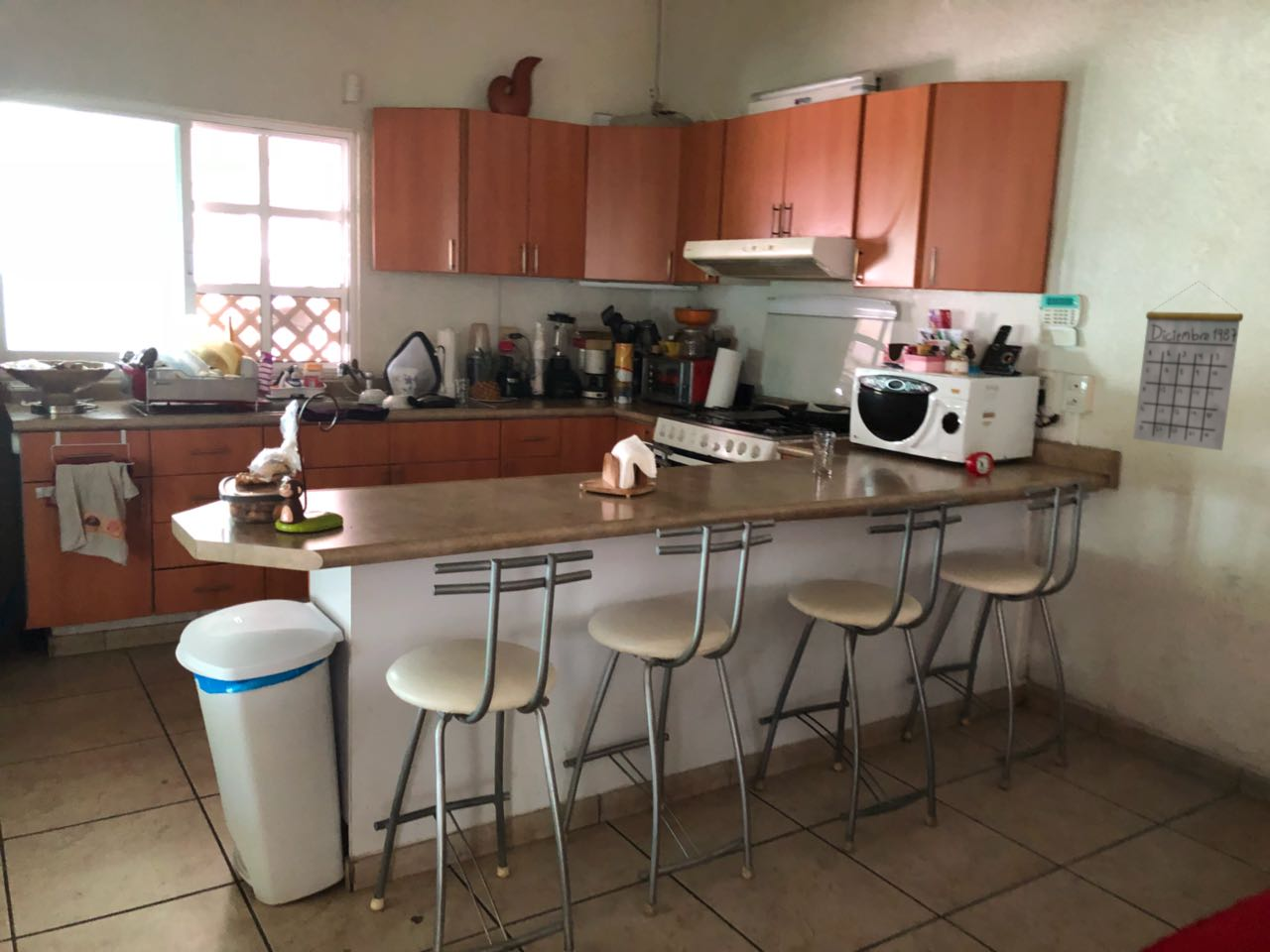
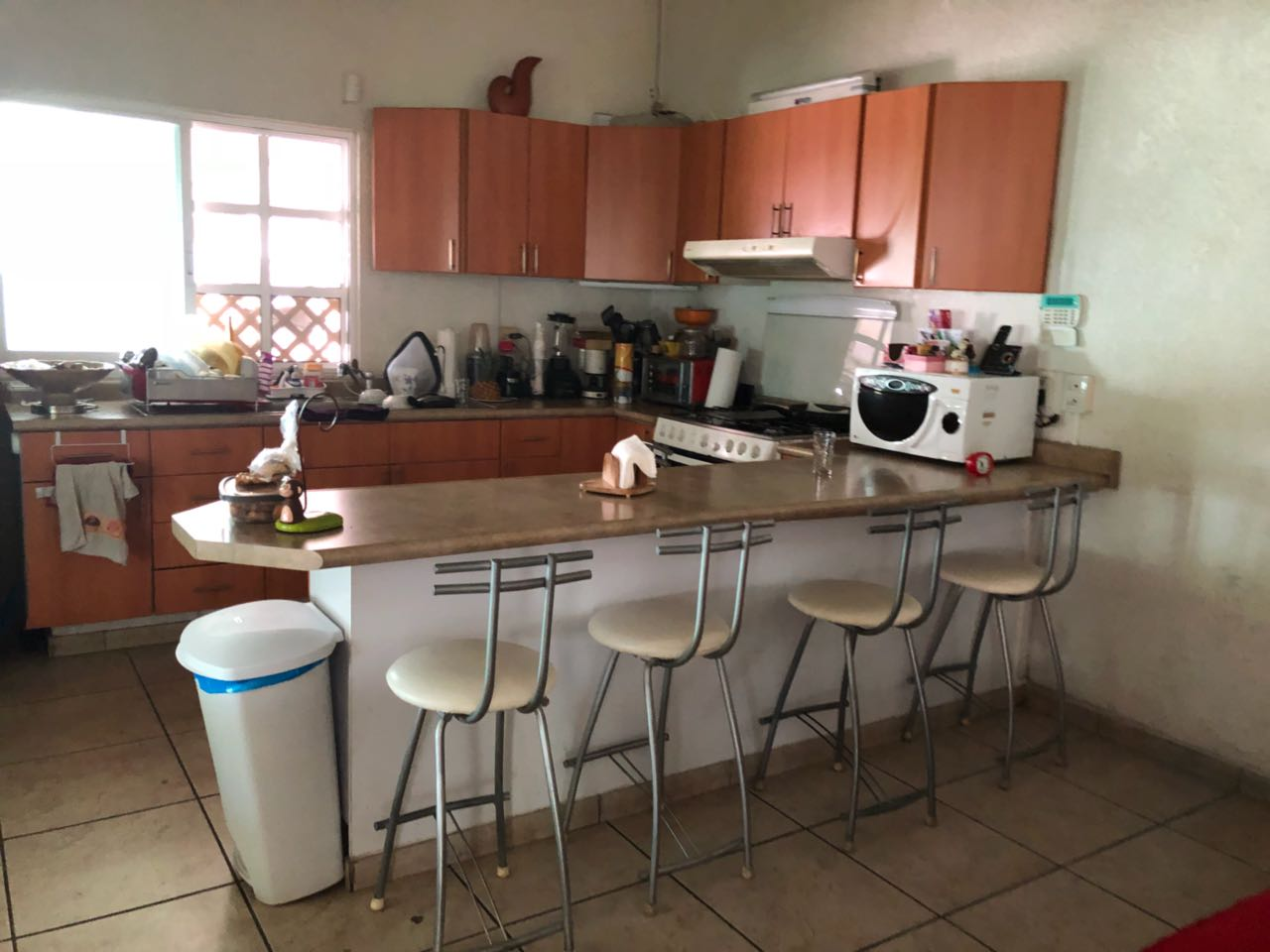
- calendar [1132,280,1244,451]
